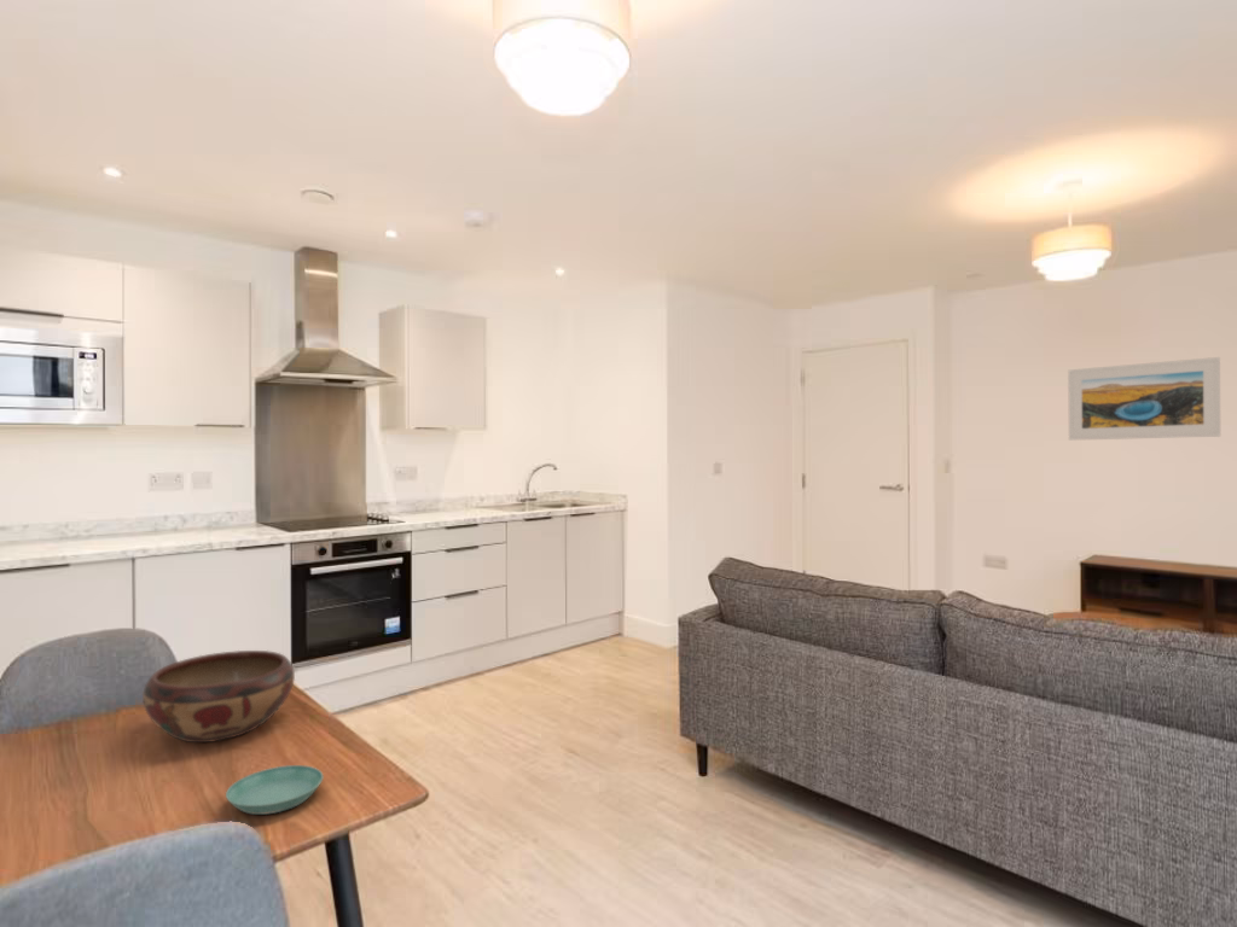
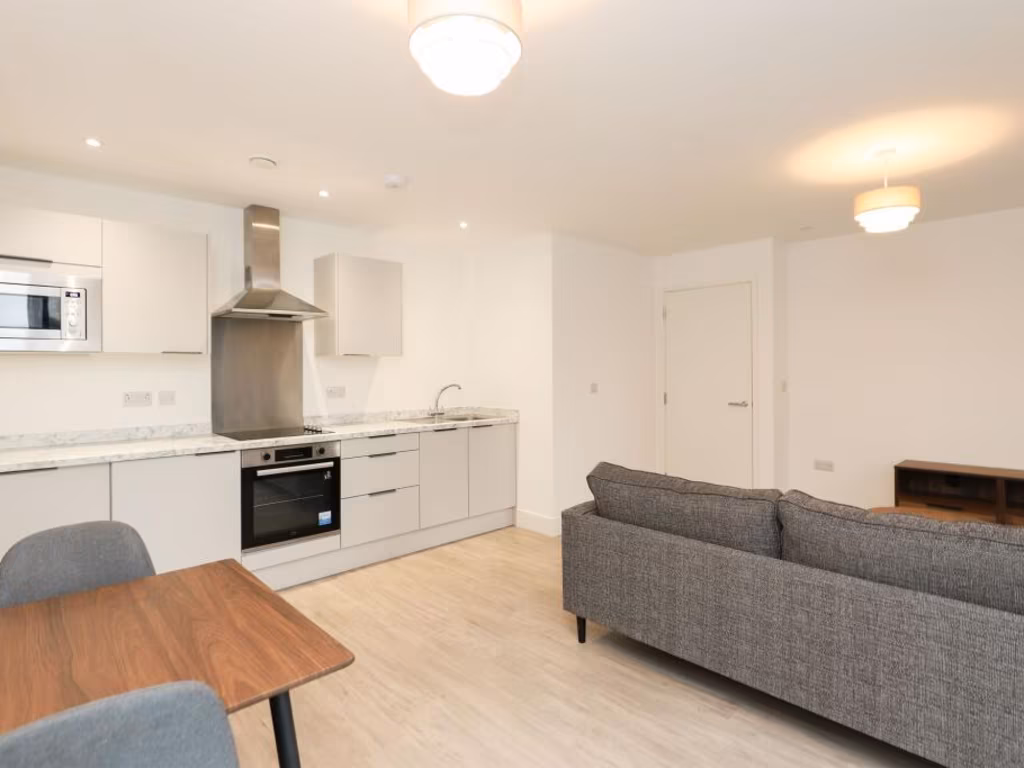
- saucer [225,764,324,816]
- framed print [1067,356,1221,442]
- decorative bowl [141,649,296,744]
